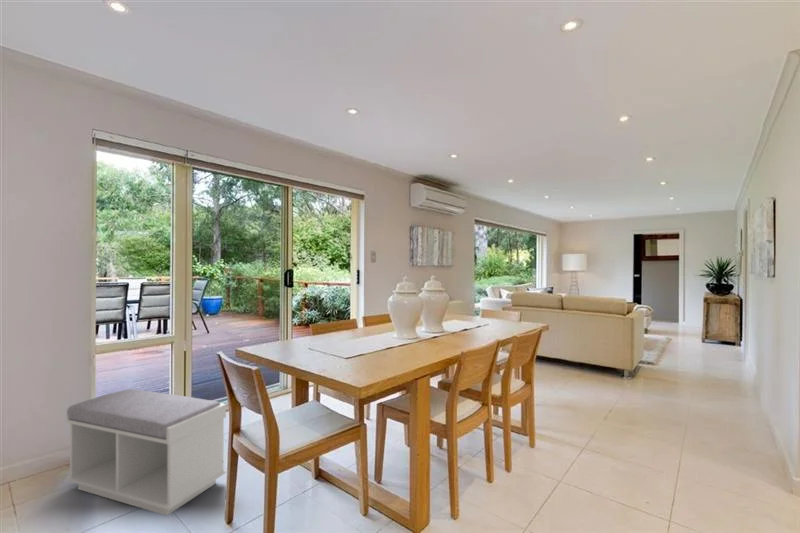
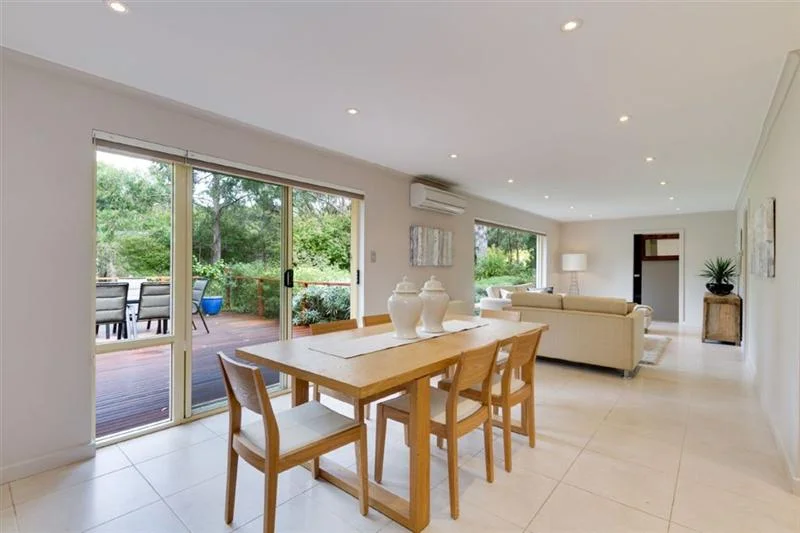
- bench [65,388,227,517]
